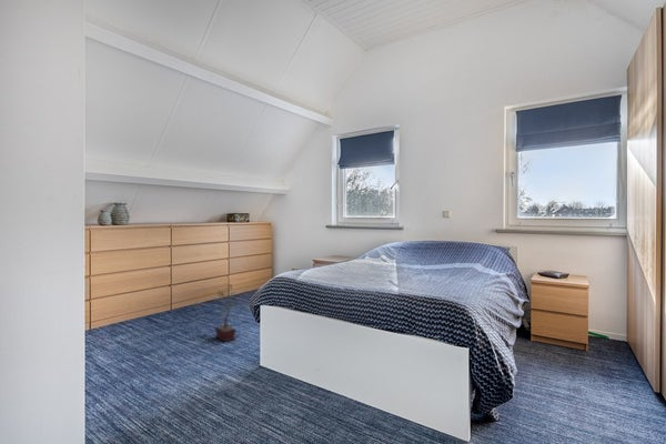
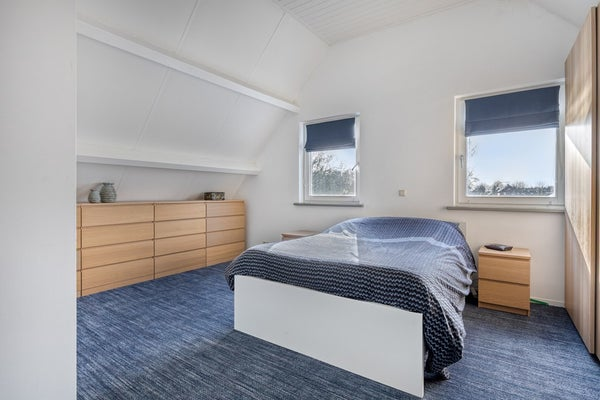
- potted plant [212,283,242,342]
